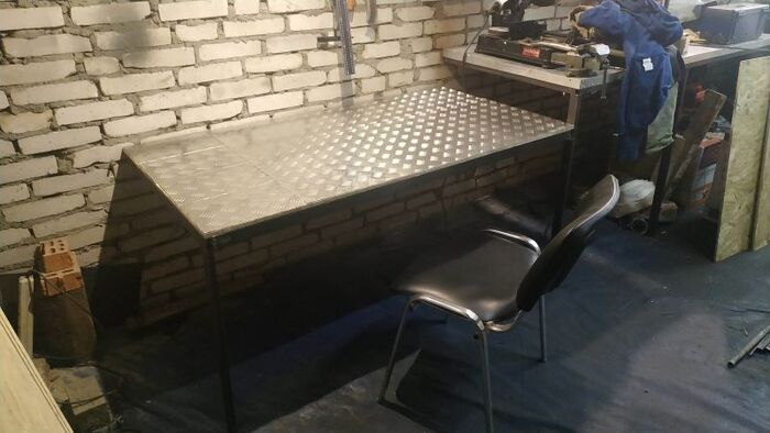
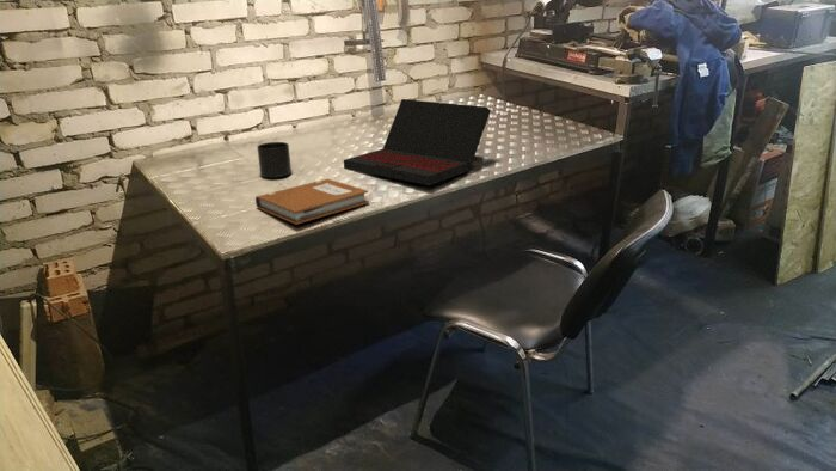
+ mug [256,141,293,178]
+ laptop [343,98,492,186]
+ notebook [254,178,370,226]
